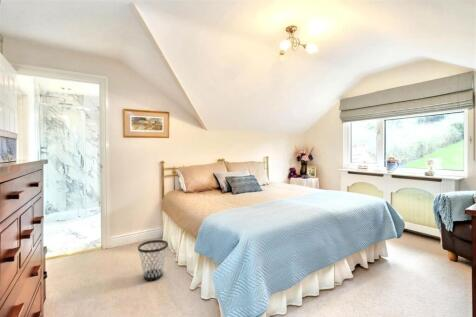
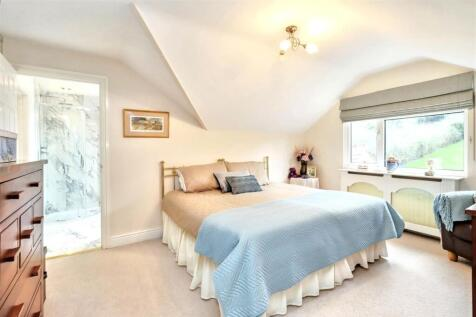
- wastebasket [137,239,169,282]
